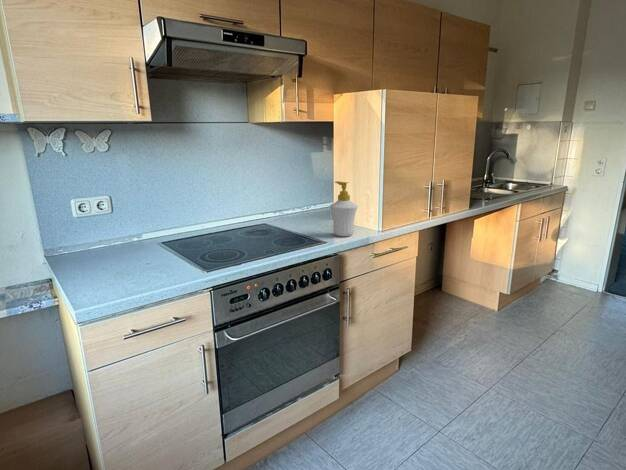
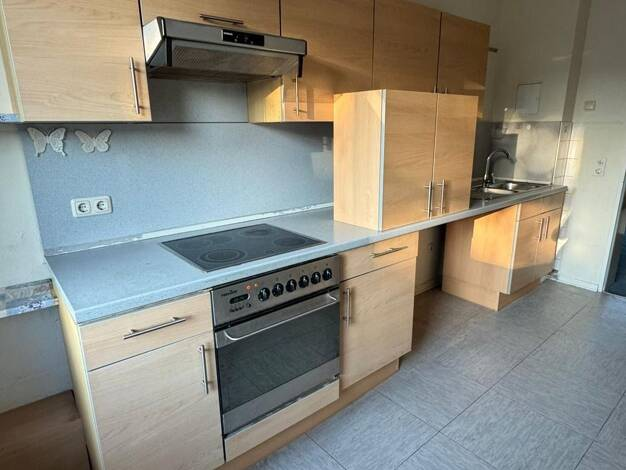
- soap bottle [329,180,359,237]
